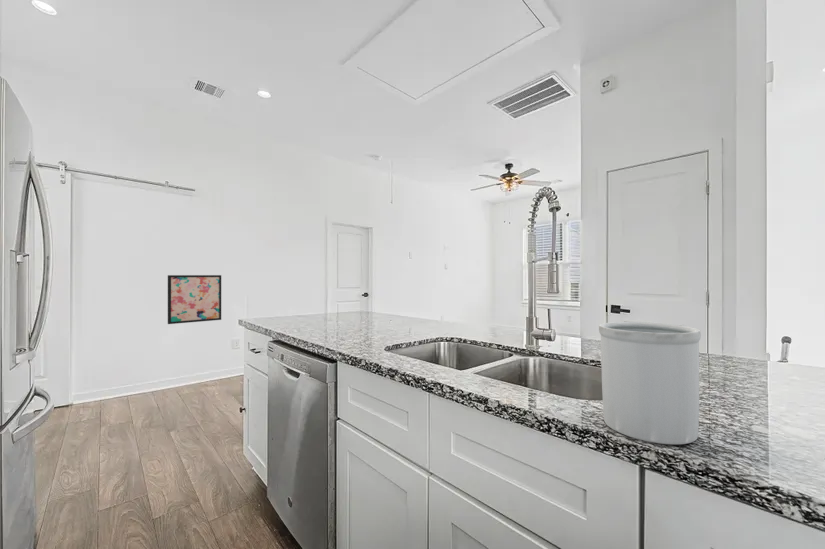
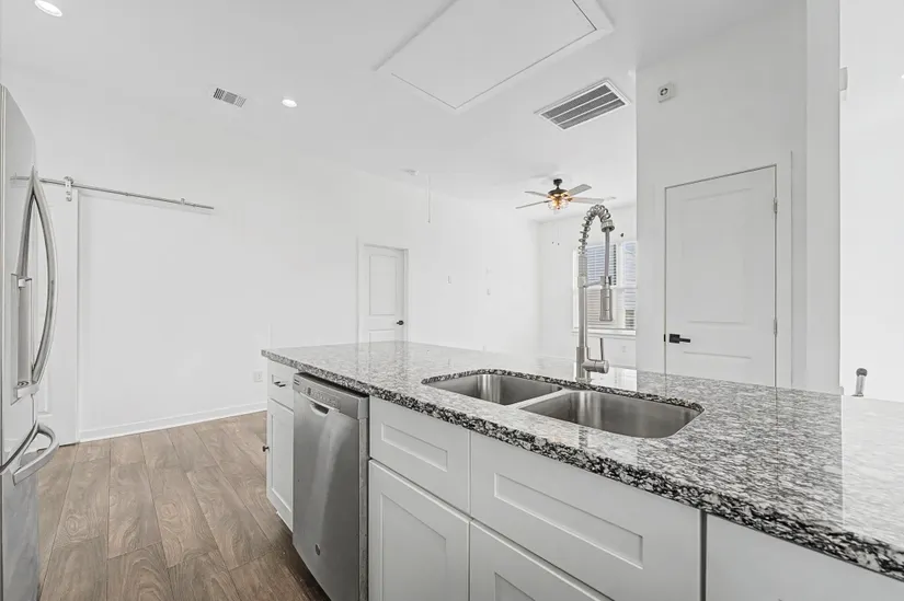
- wall art [167,274,222,325]
- utensil holder [598,321,702,445]
